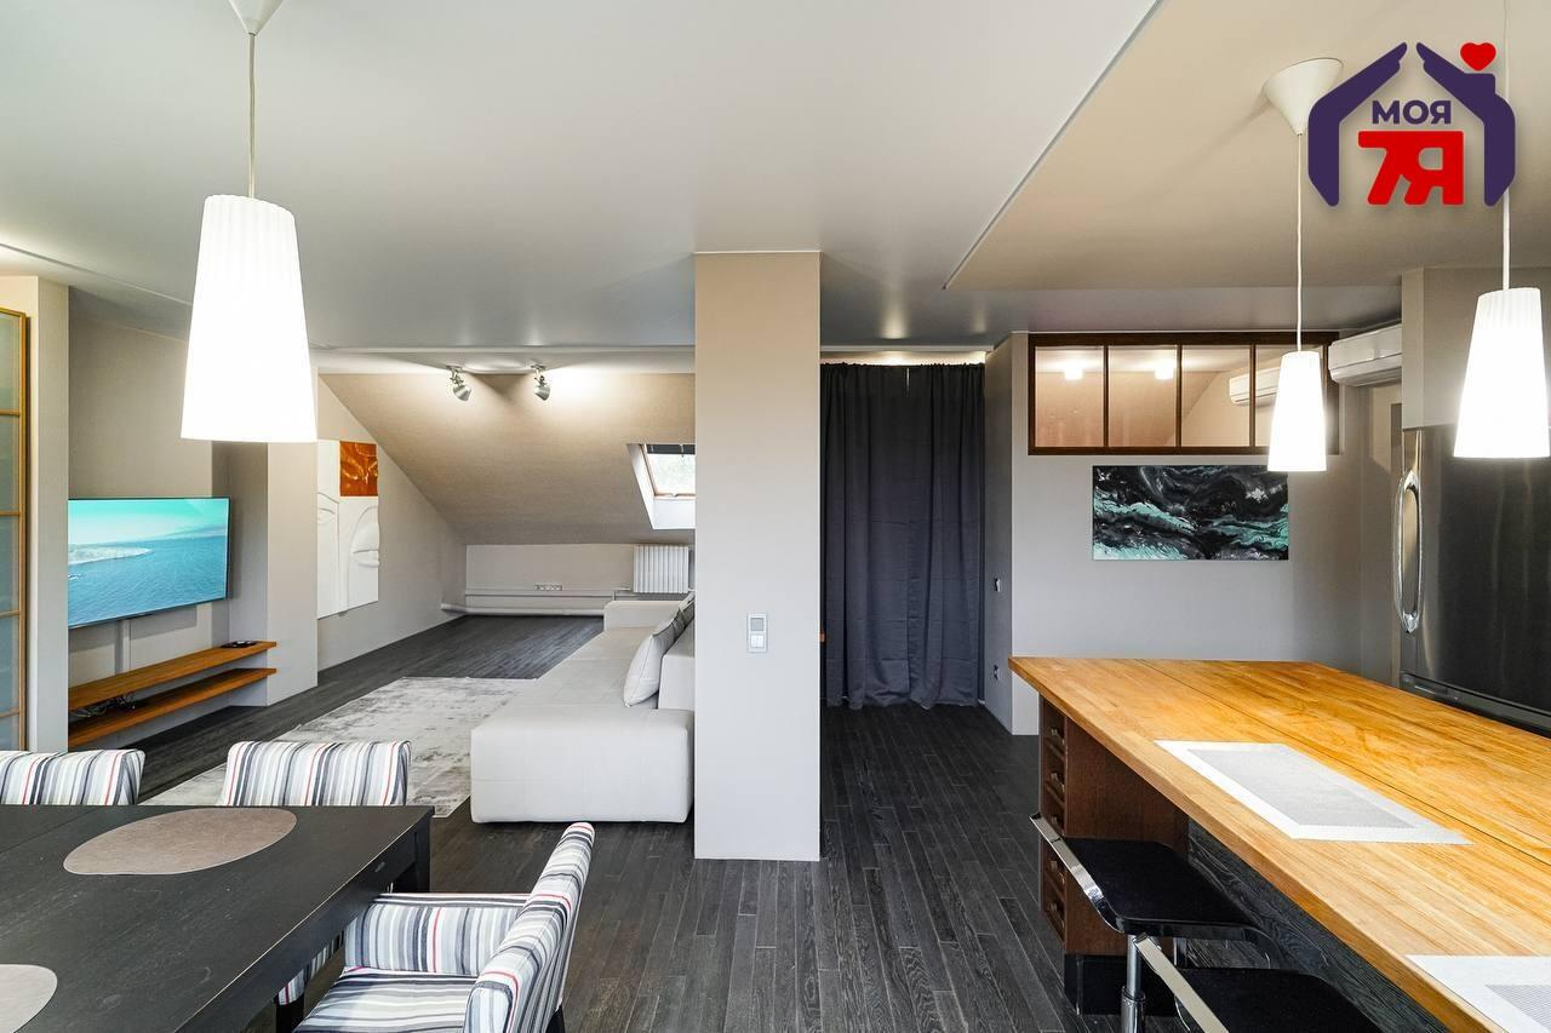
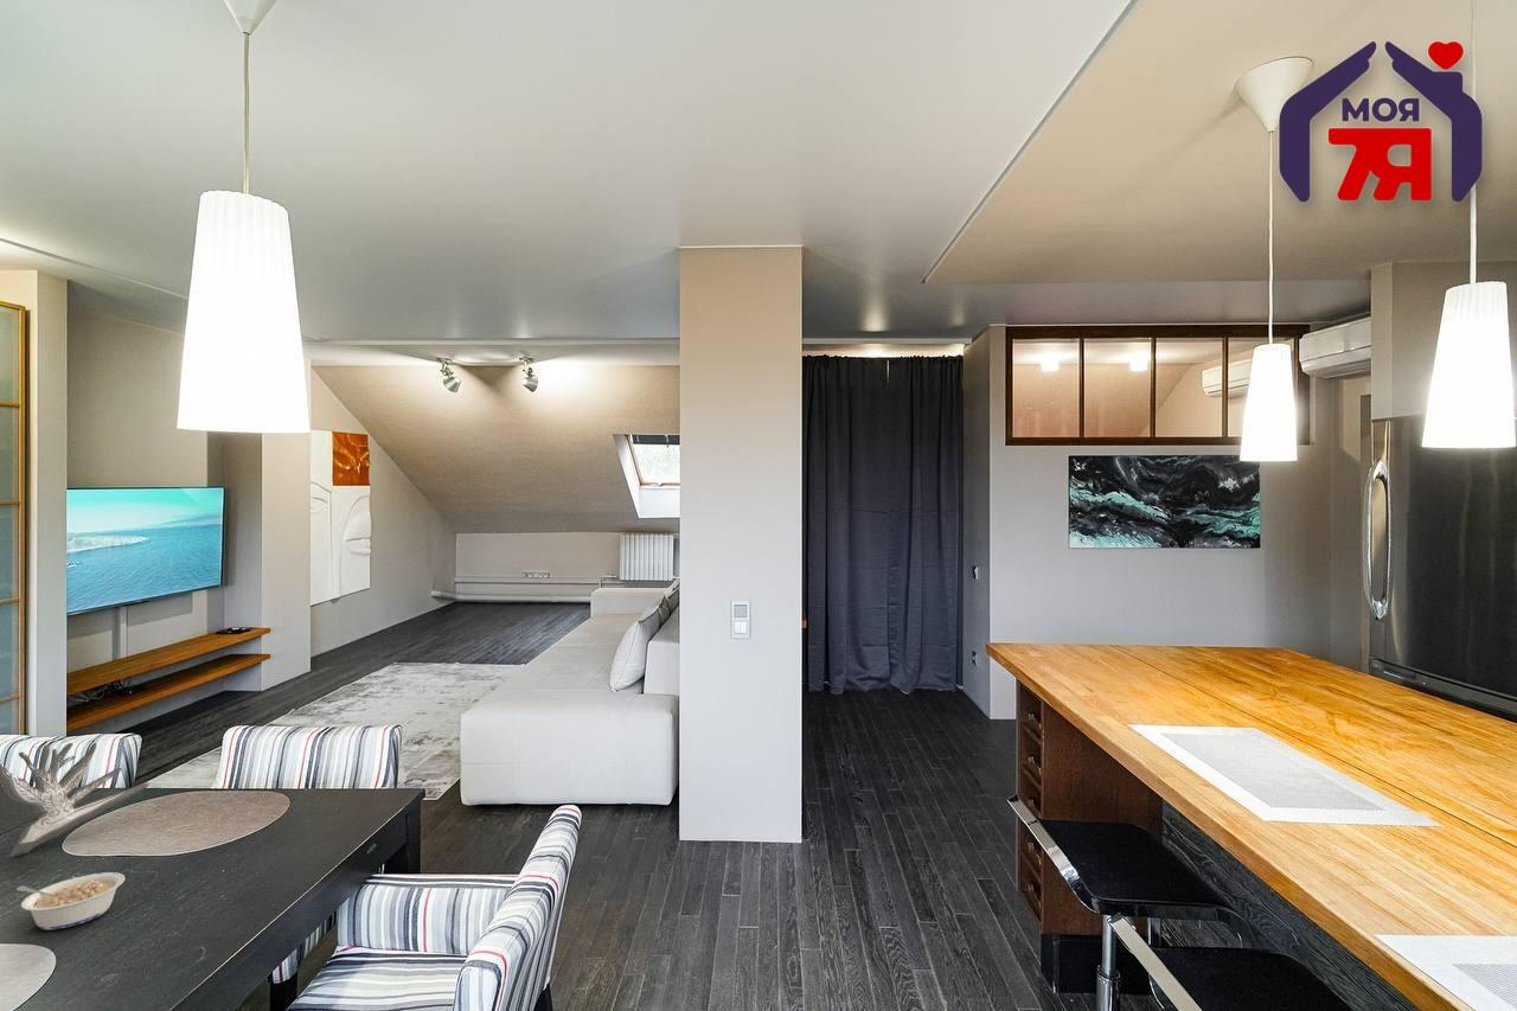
+ legume [15,871,127,932]
+ flower [0,742,149,859]
